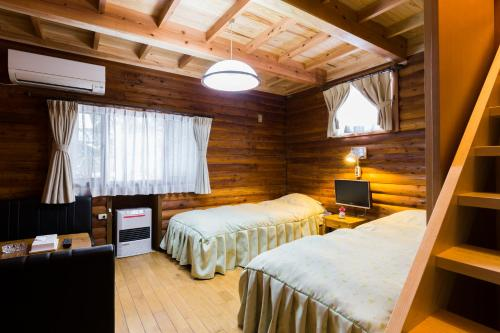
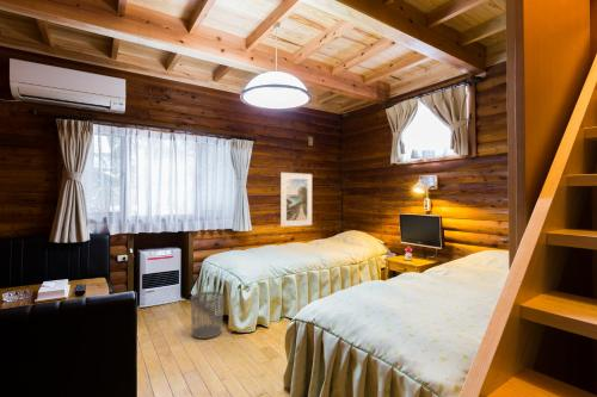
+ waste bin [190,291,224,340]
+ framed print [279,172,313,228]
